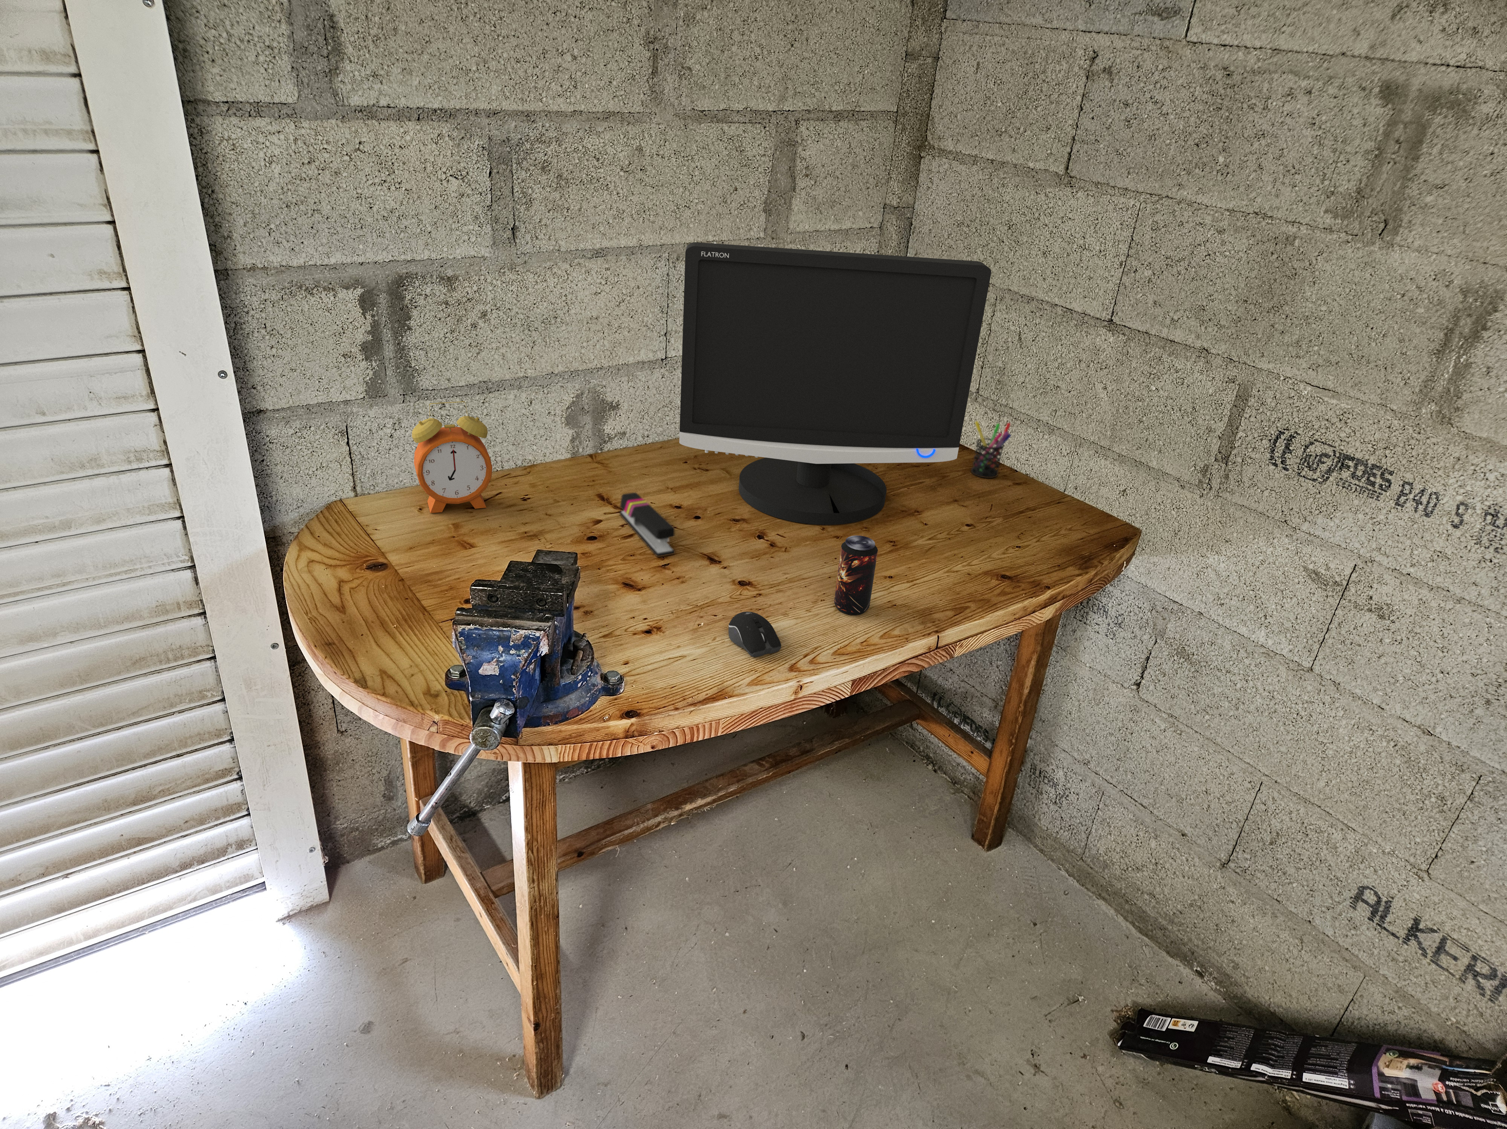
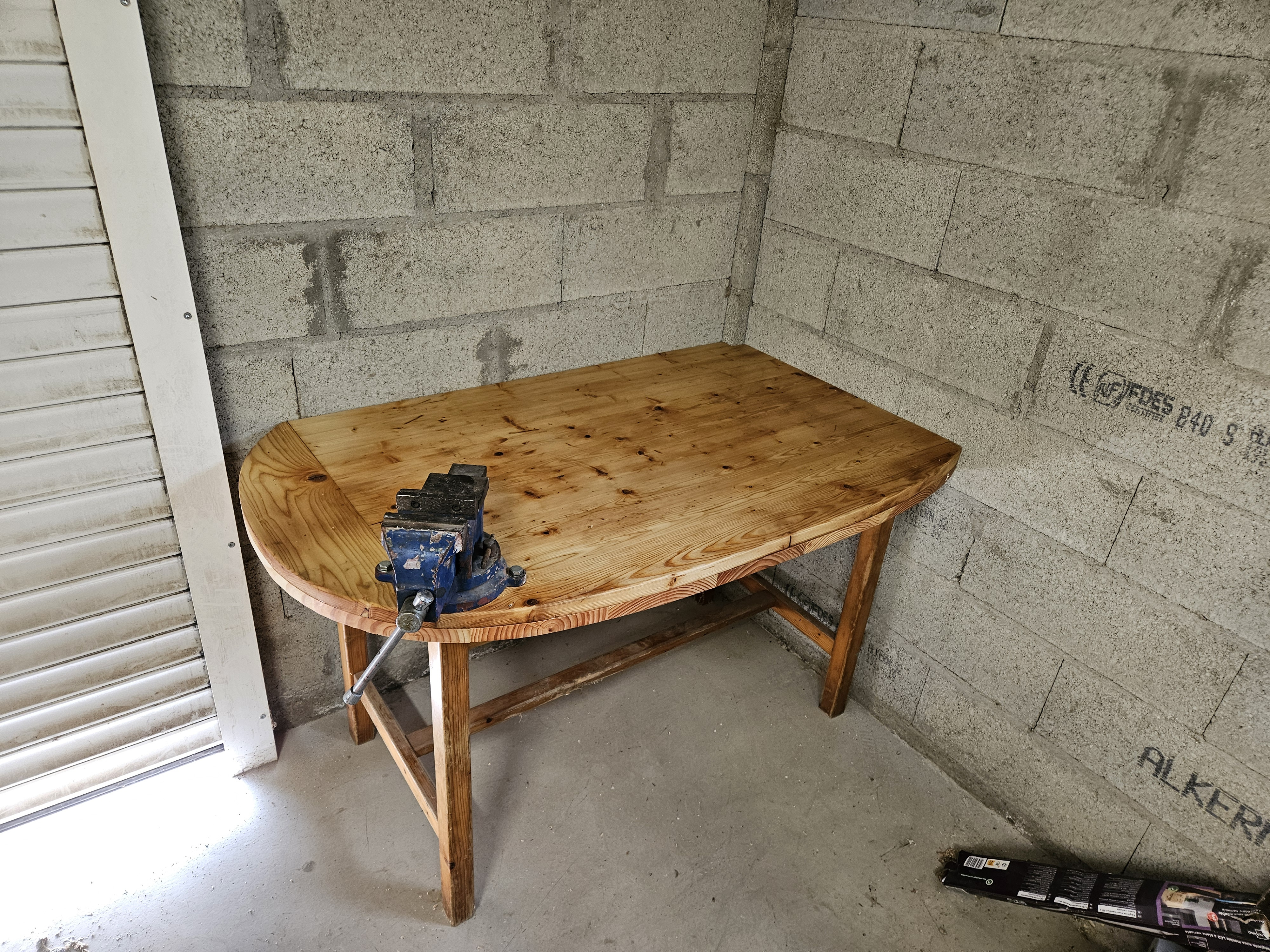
- computer mouse [729,611,781,657]
- alarm clock [412,401,492,514]
- monitor [679,242,992,525]
- stapler [619,492,675,557]
- beverage can [834,535,878,615]
- pen holder [971,421,1011,478]
